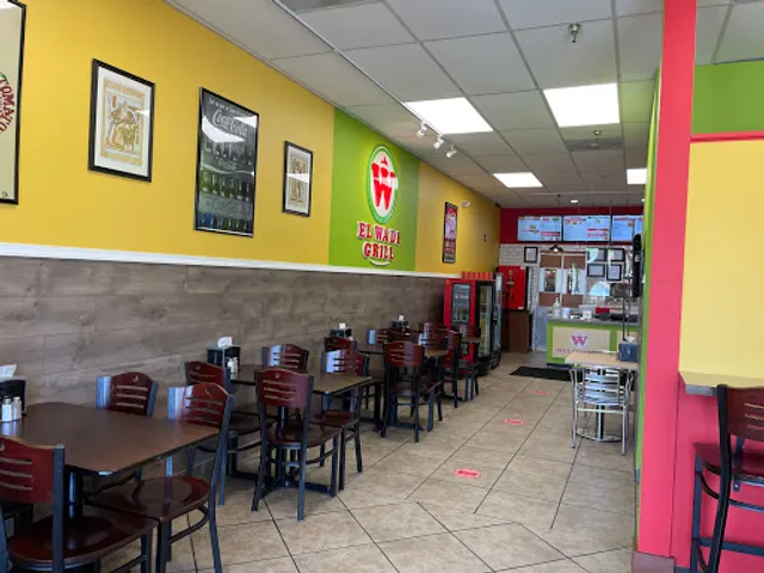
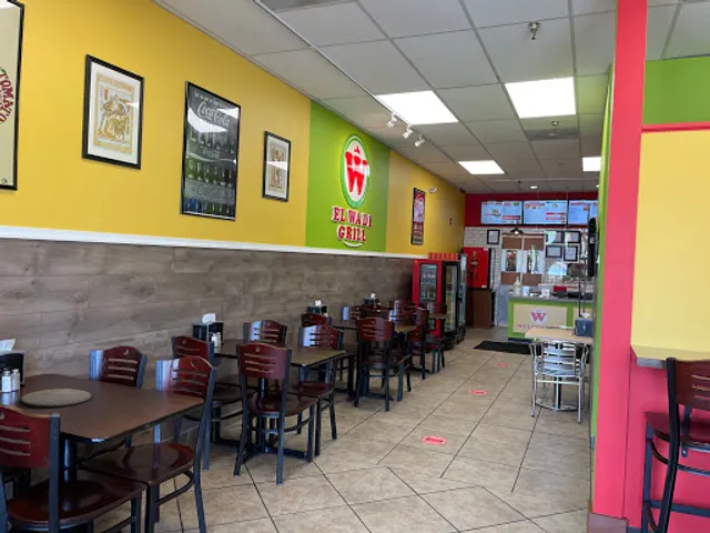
+ plate [20,388,92,408]
